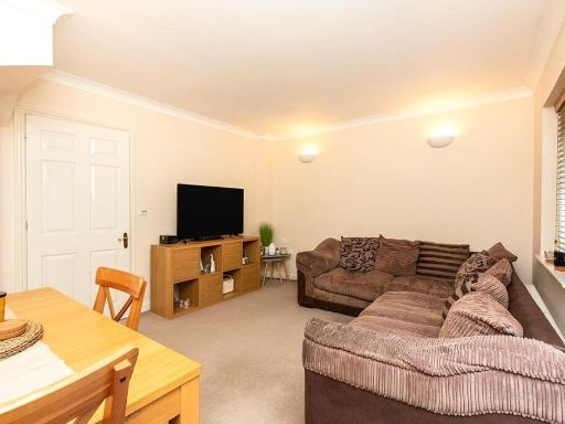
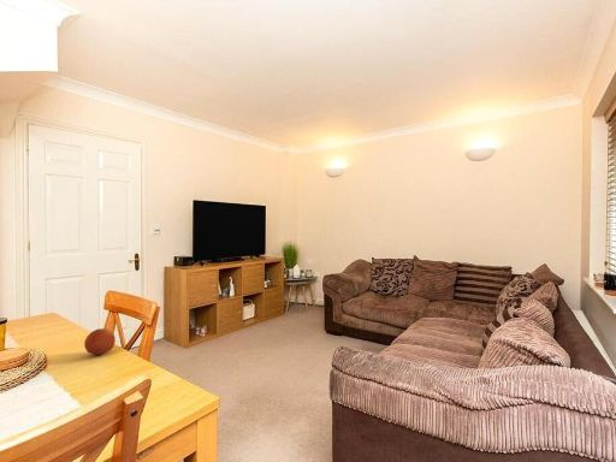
+ fruit [83,327,117,356]
